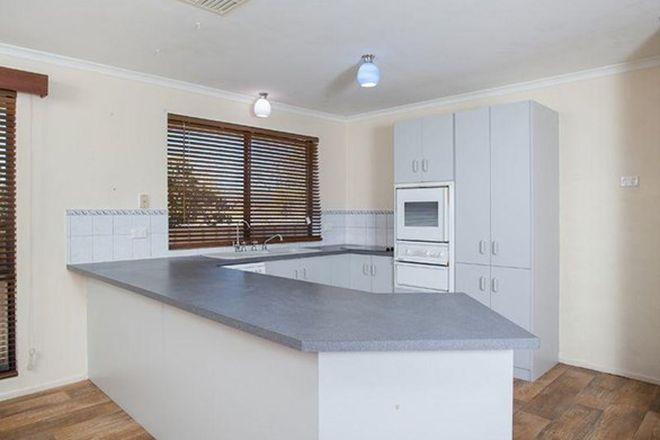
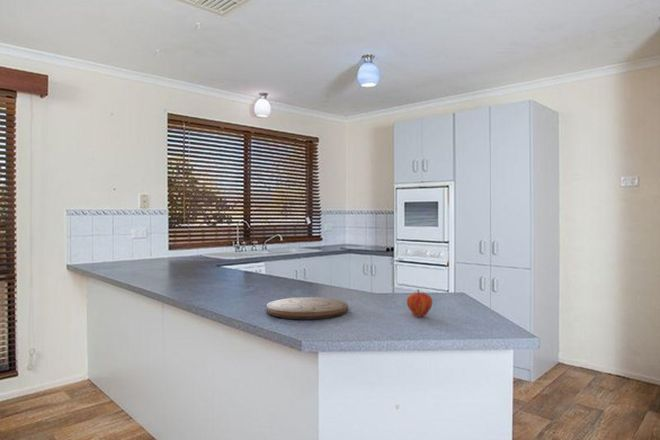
+ fruit [406,288,433,318]
+ cutting board [266,296,349,320]
